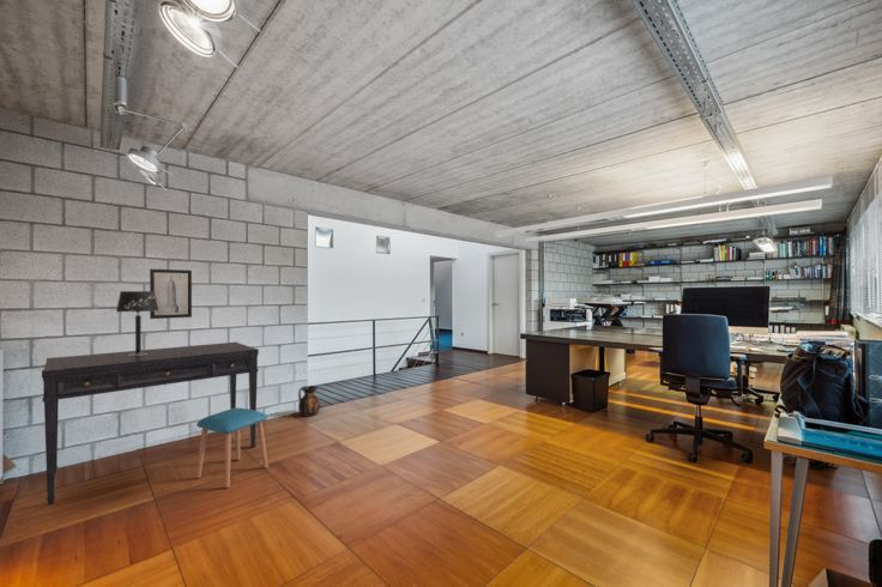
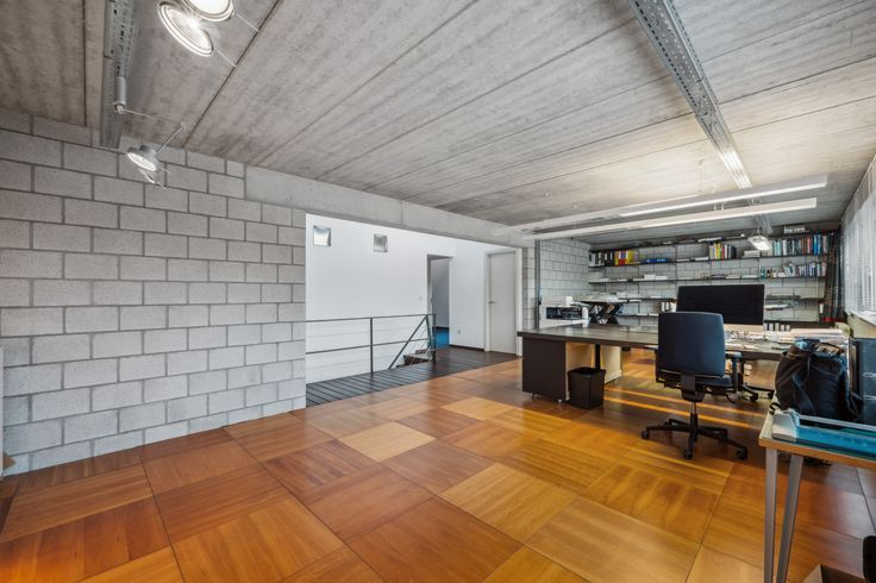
- wall art [149,268,193,320]
- desk [41,341,260,507]
- stool [195,407,270,490]
- table lamp [115,290,158,356]
- ceramic jug [297,385,321,418]
